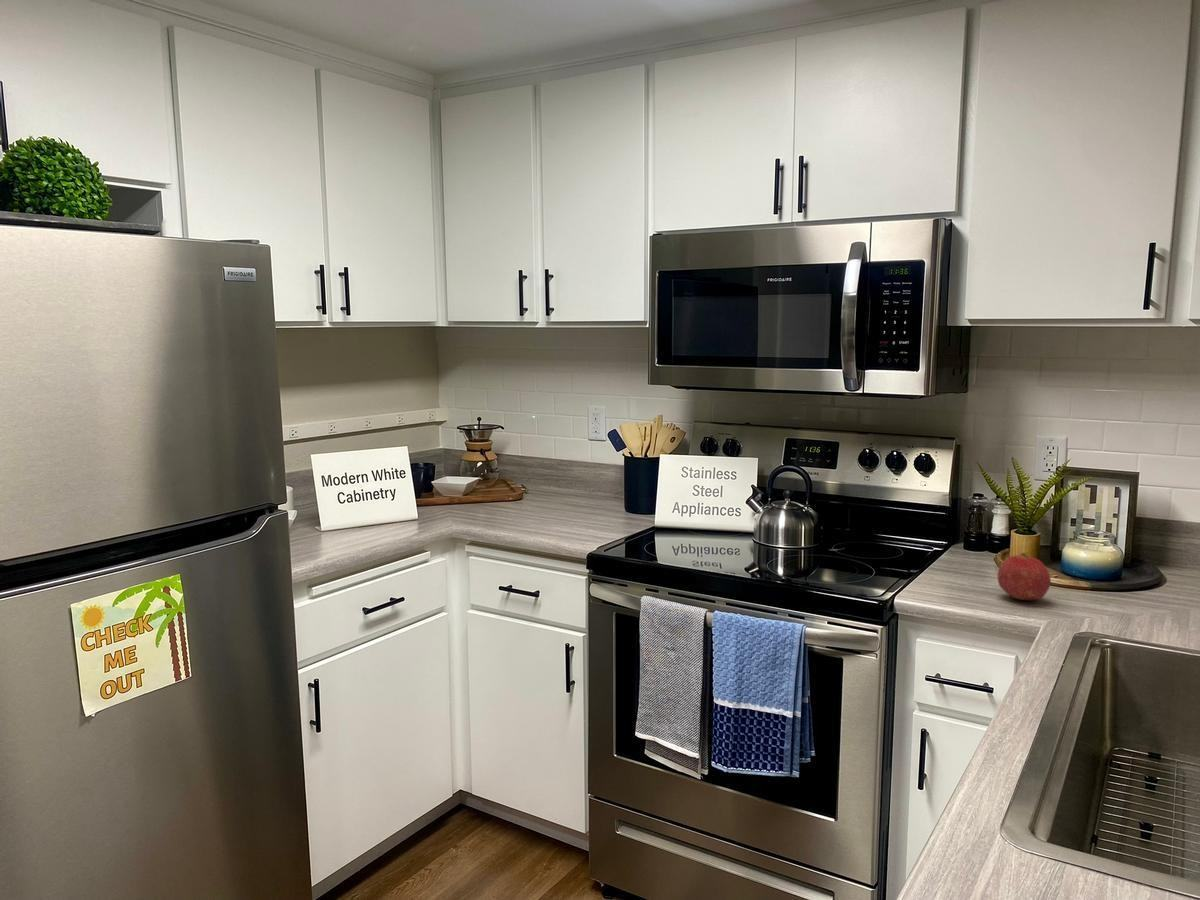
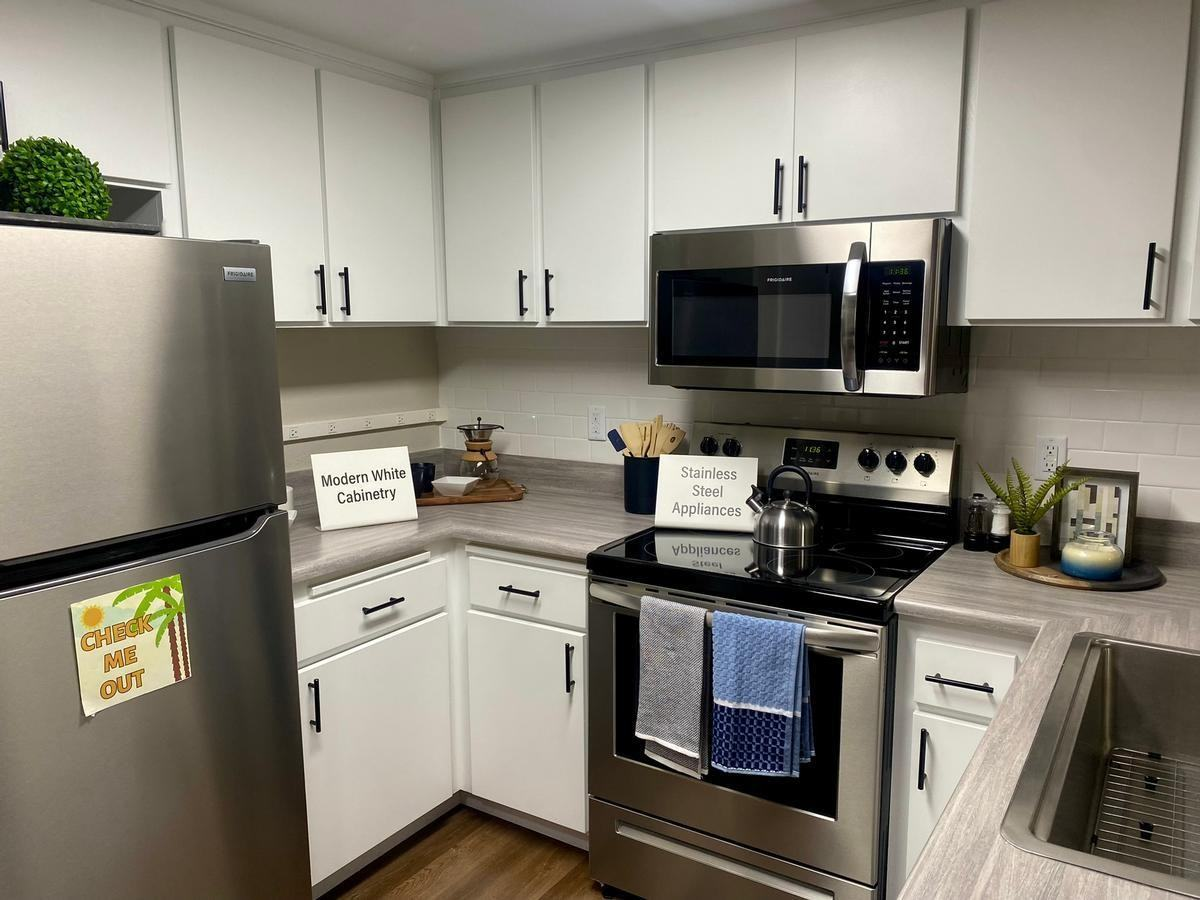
- fruit [996,551,1052,601]
